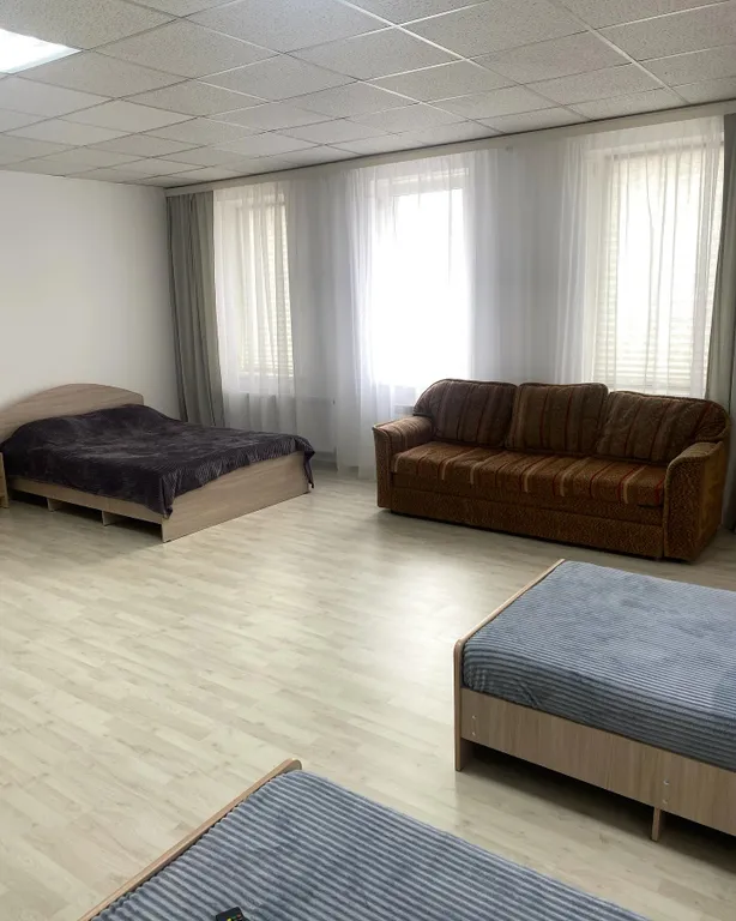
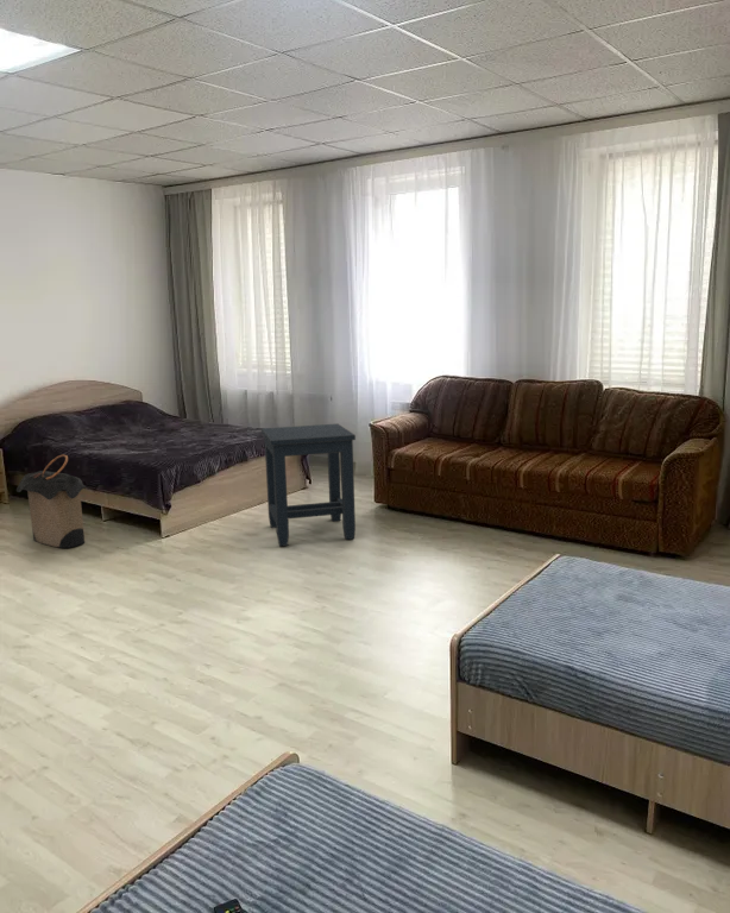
+ side table [260,423,357,547]
+ laundry hamper [15,453,88,549]
